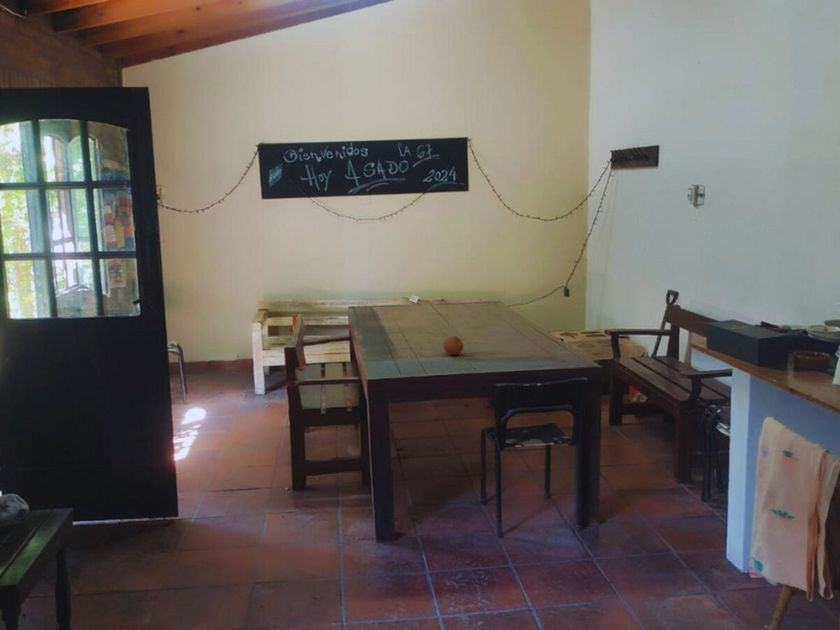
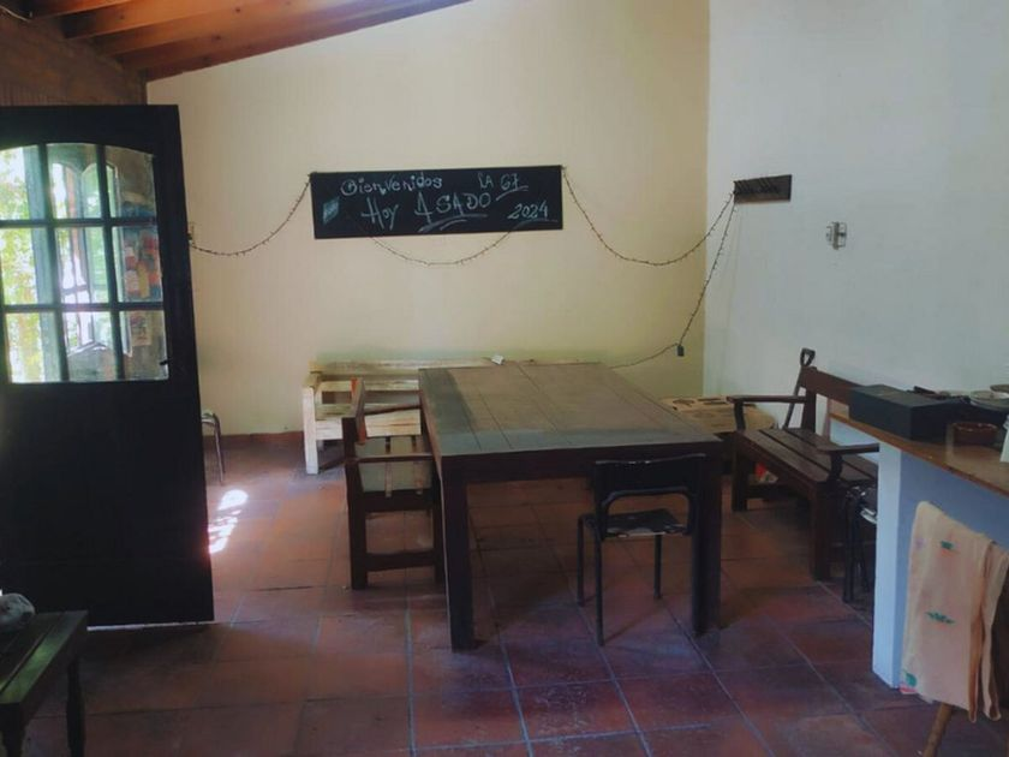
- fruit [442,335,464,356]
